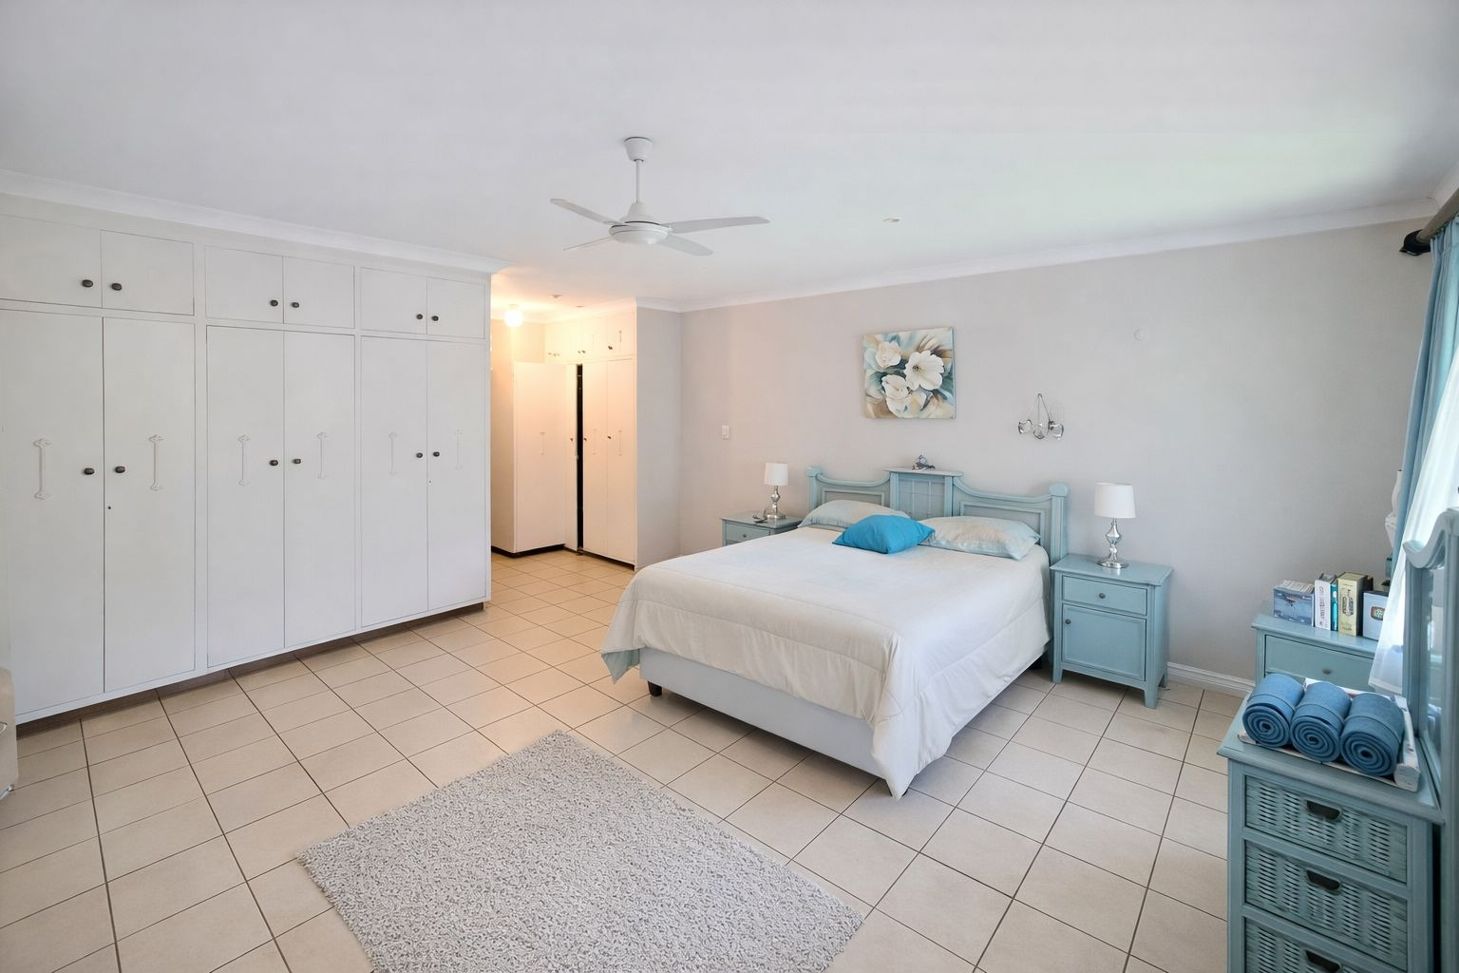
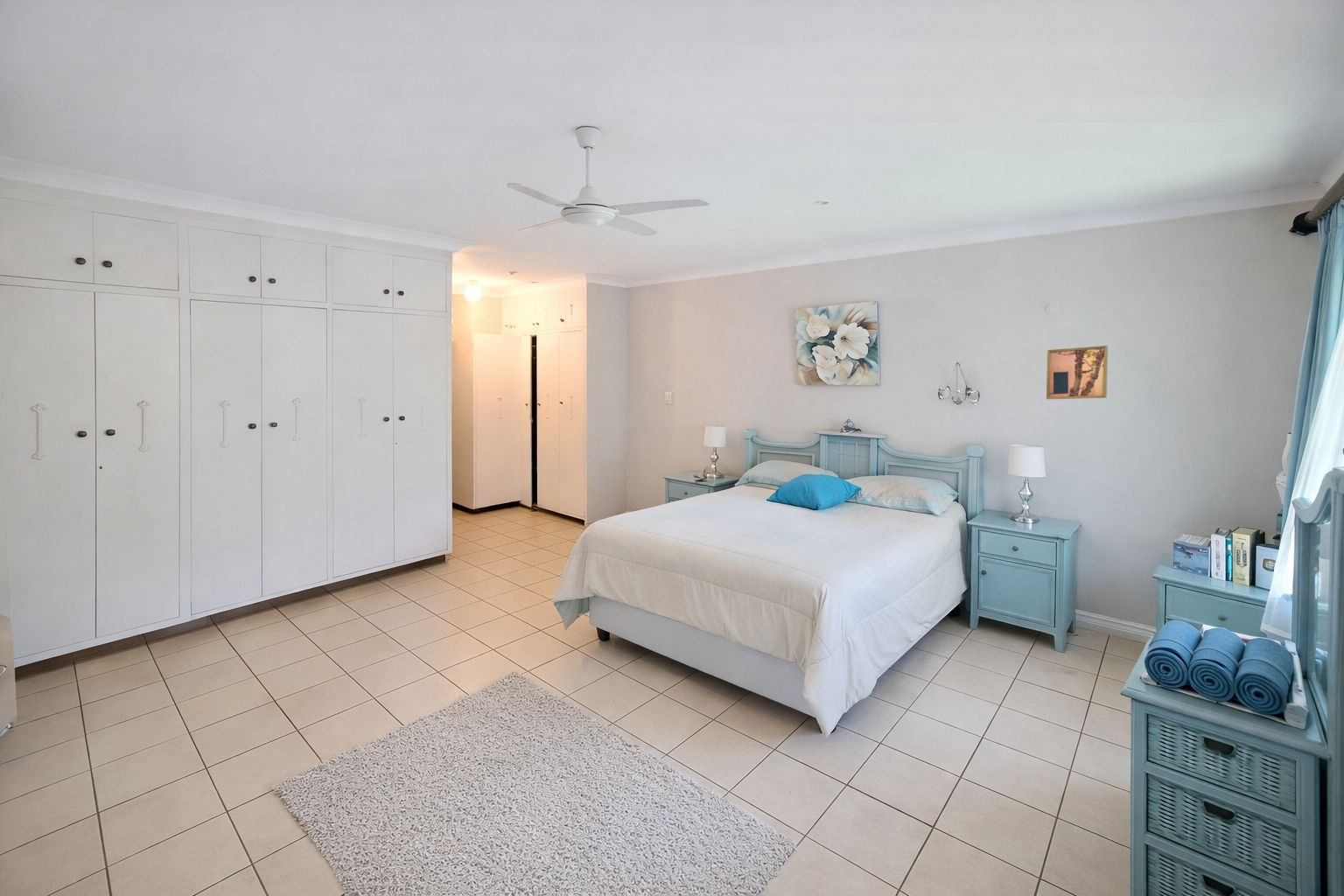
+ wall art [1046,345,1109,400]
